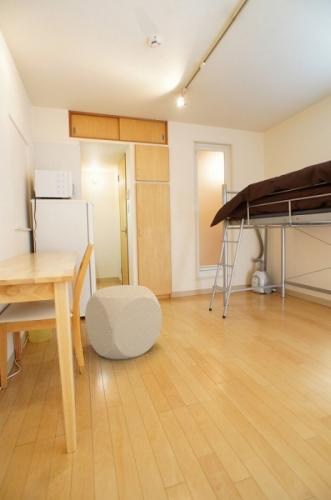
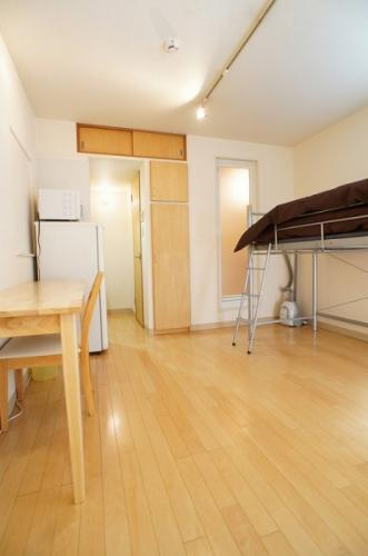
- stool [84,284,163,361]
